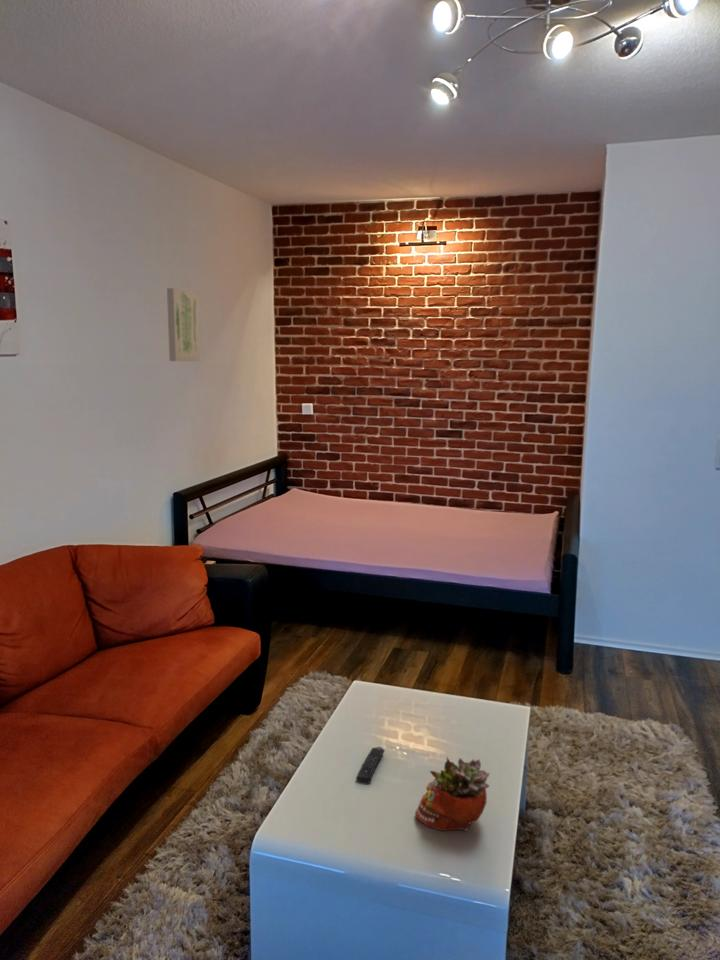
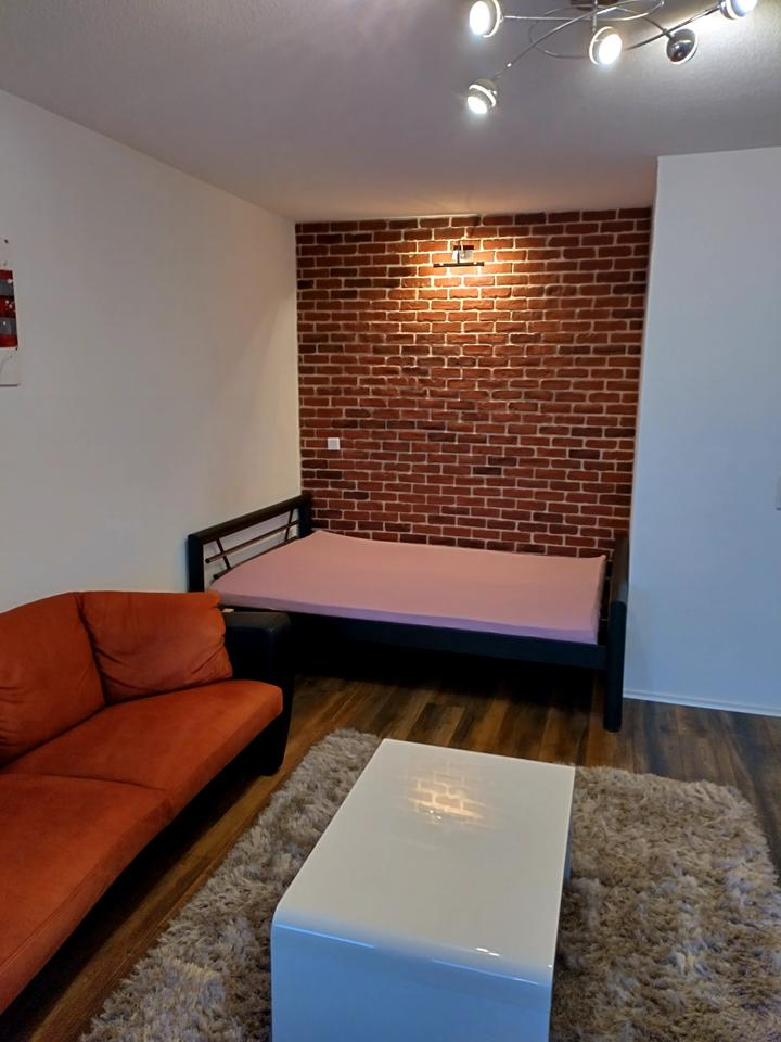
- remote control [355,746,386,784]
- succulent planter [414,756,491,832]
- wall art [166,287,201,362]
